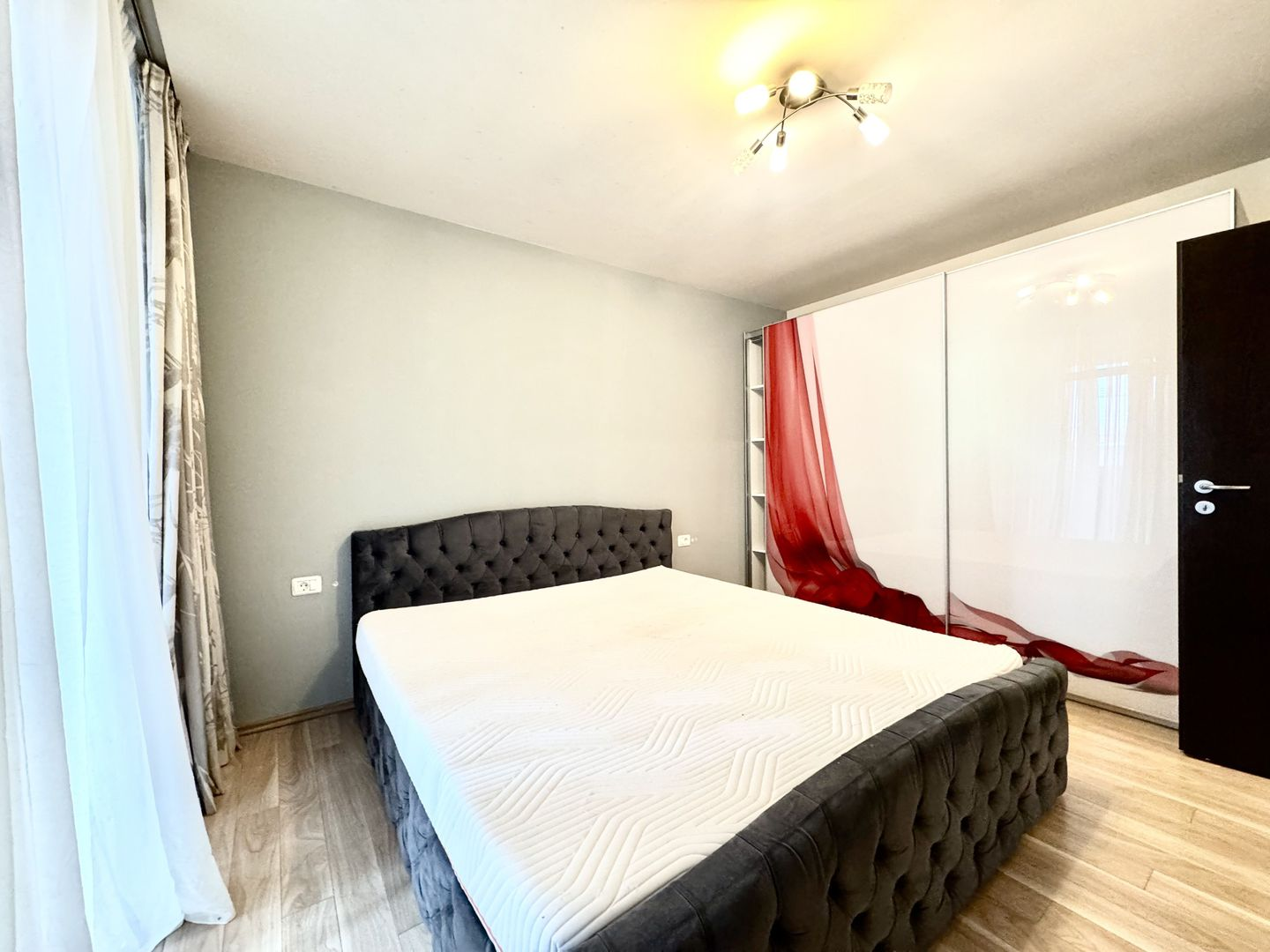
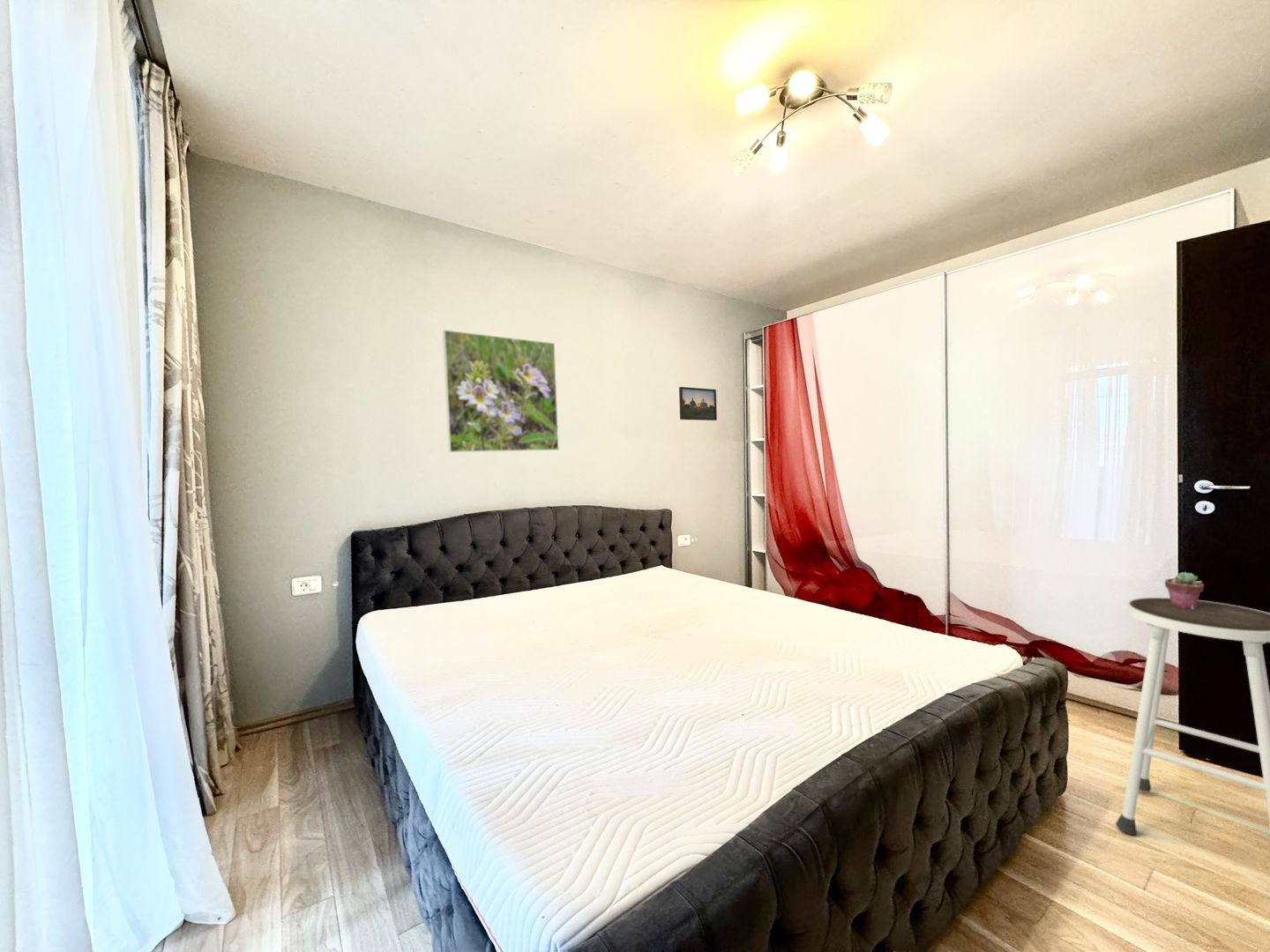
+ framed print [442,329,560,453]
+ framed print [678,386,718,421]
+ stool [1115,597,1270,836]
+ potted succulent [1164,571,1205,609]
